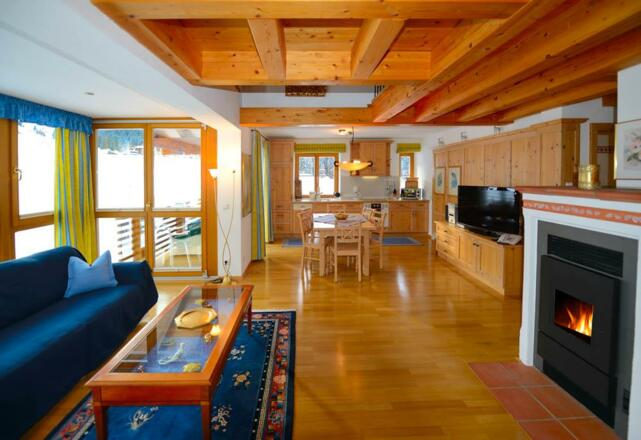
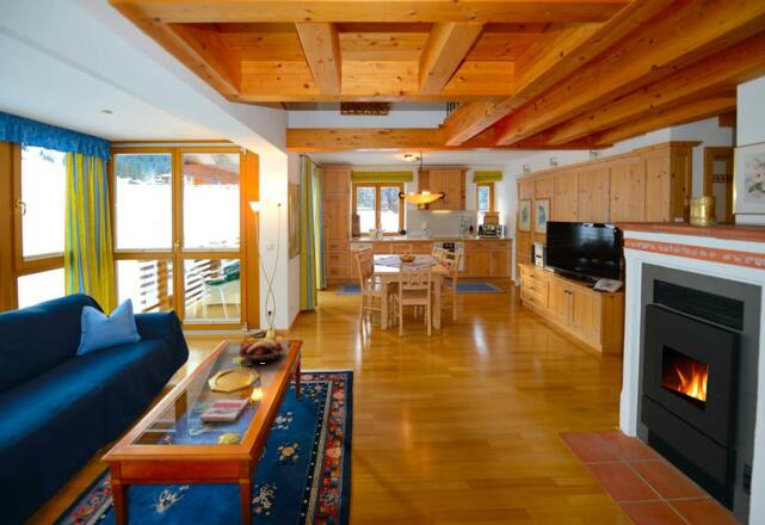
+ fruit basket [236,338,286,364]
+ book [199,399,251,422]
